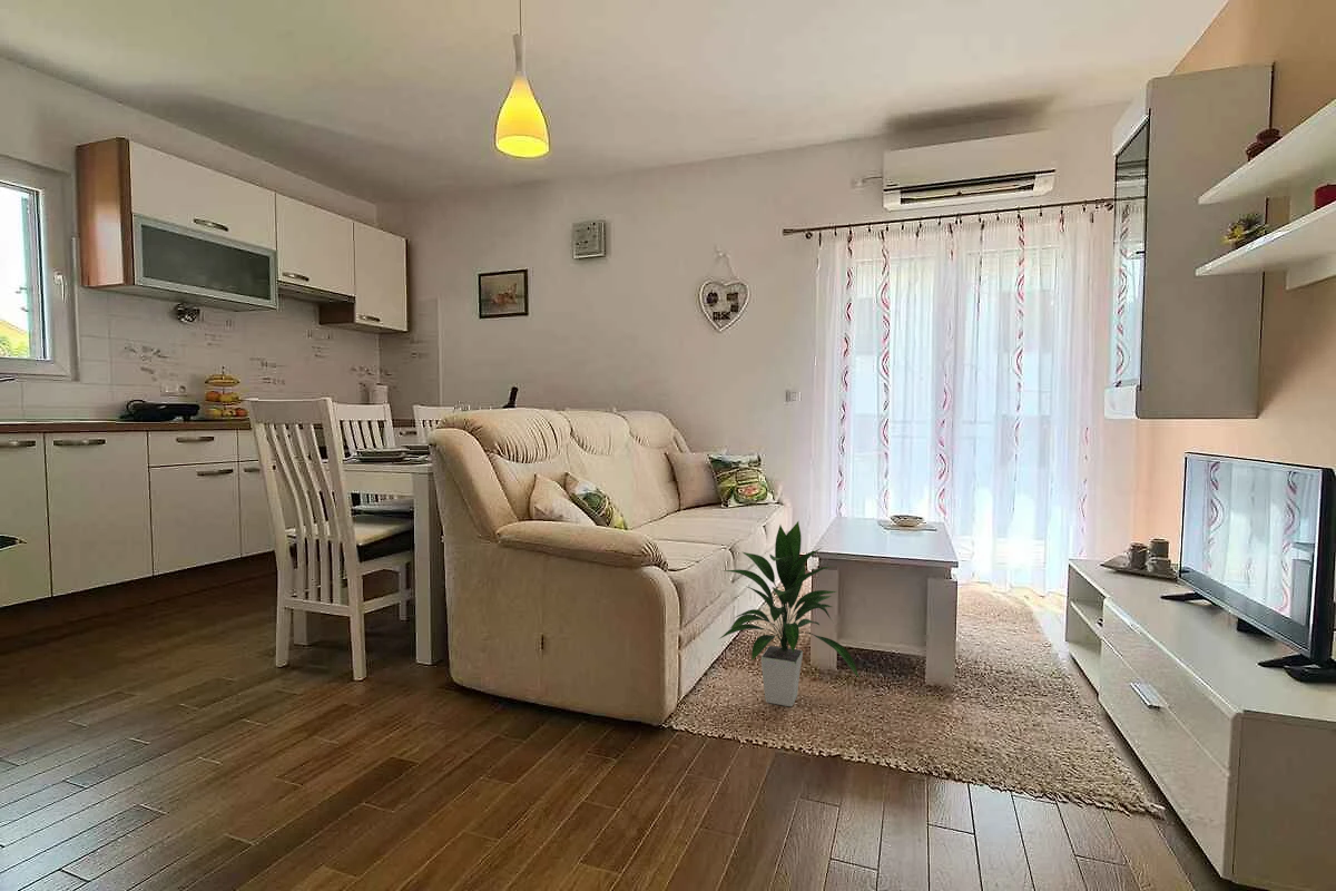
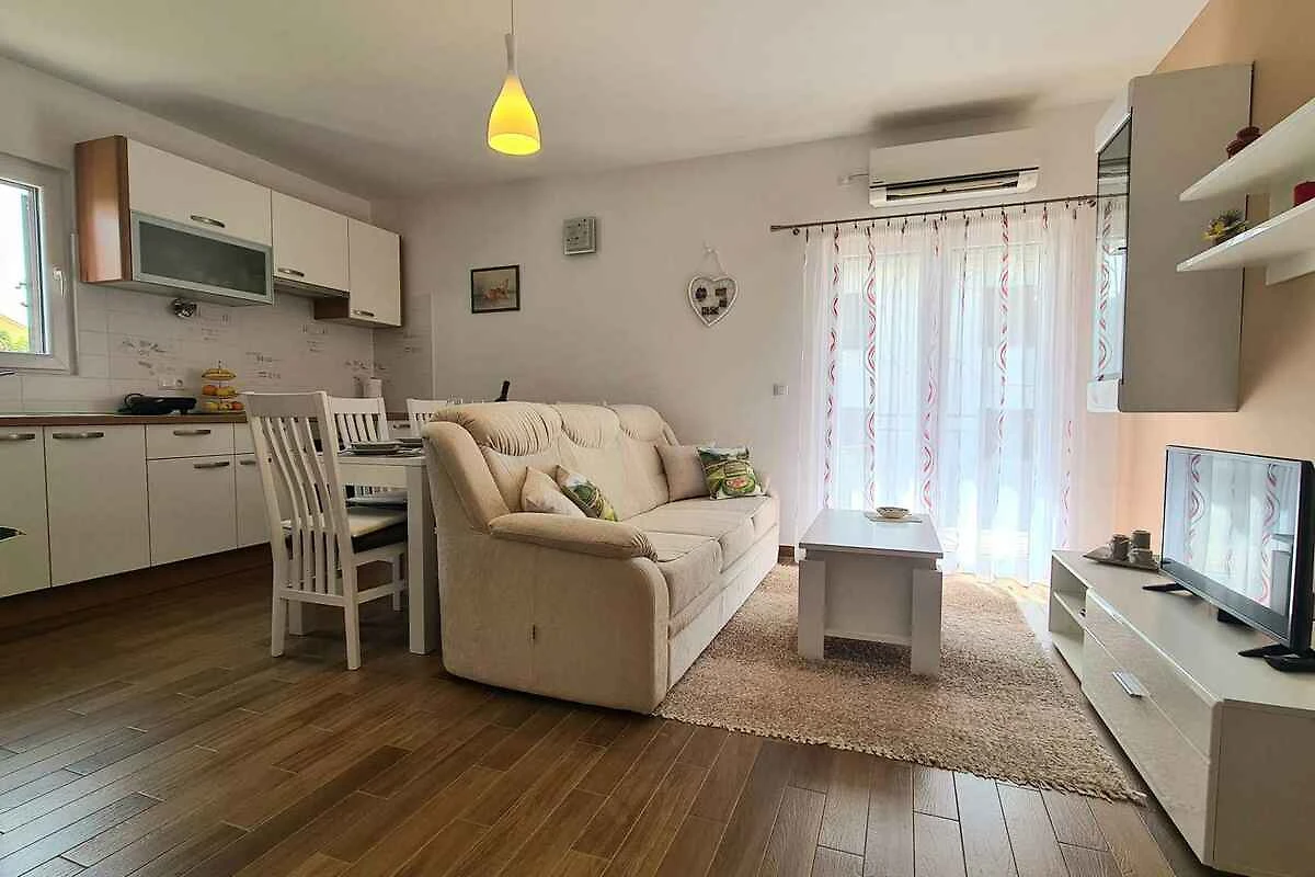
- indoor plant [719,520,861,707]
